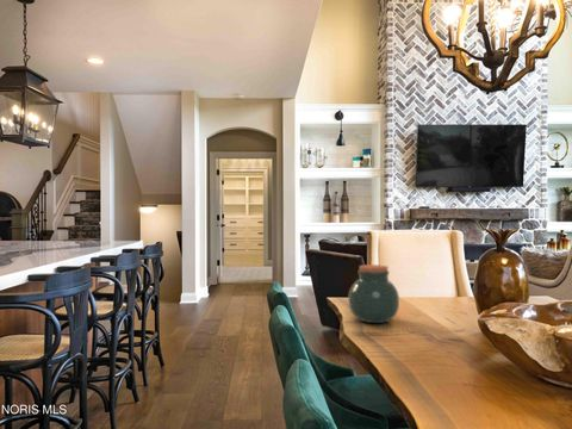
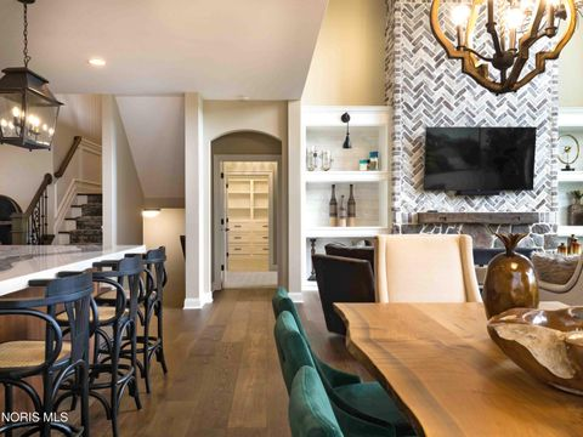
- jar [347,263,400,324]
